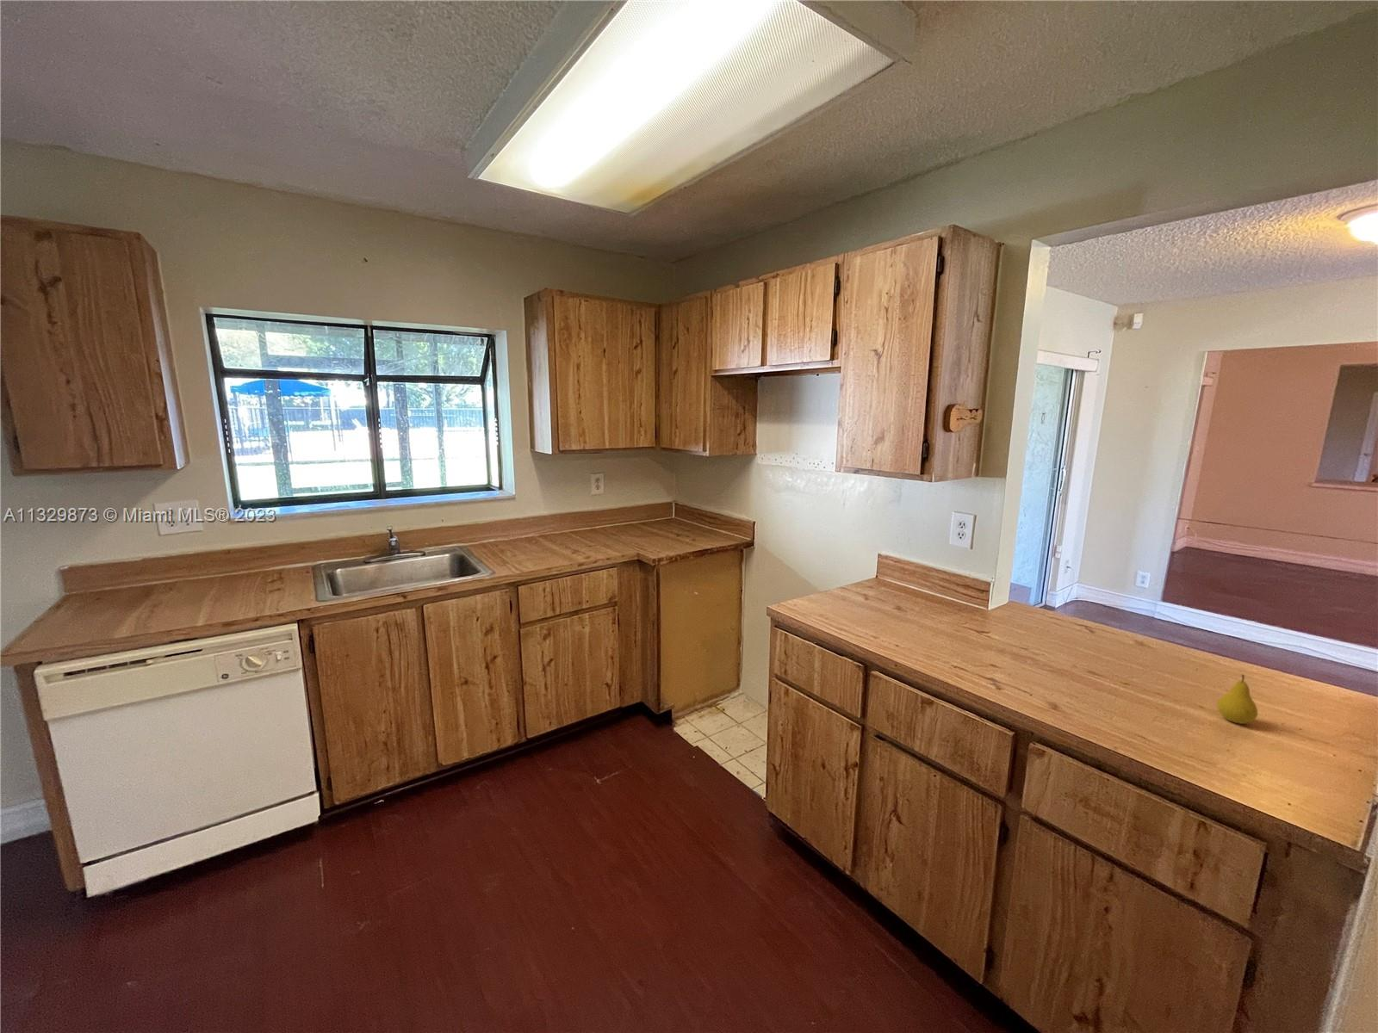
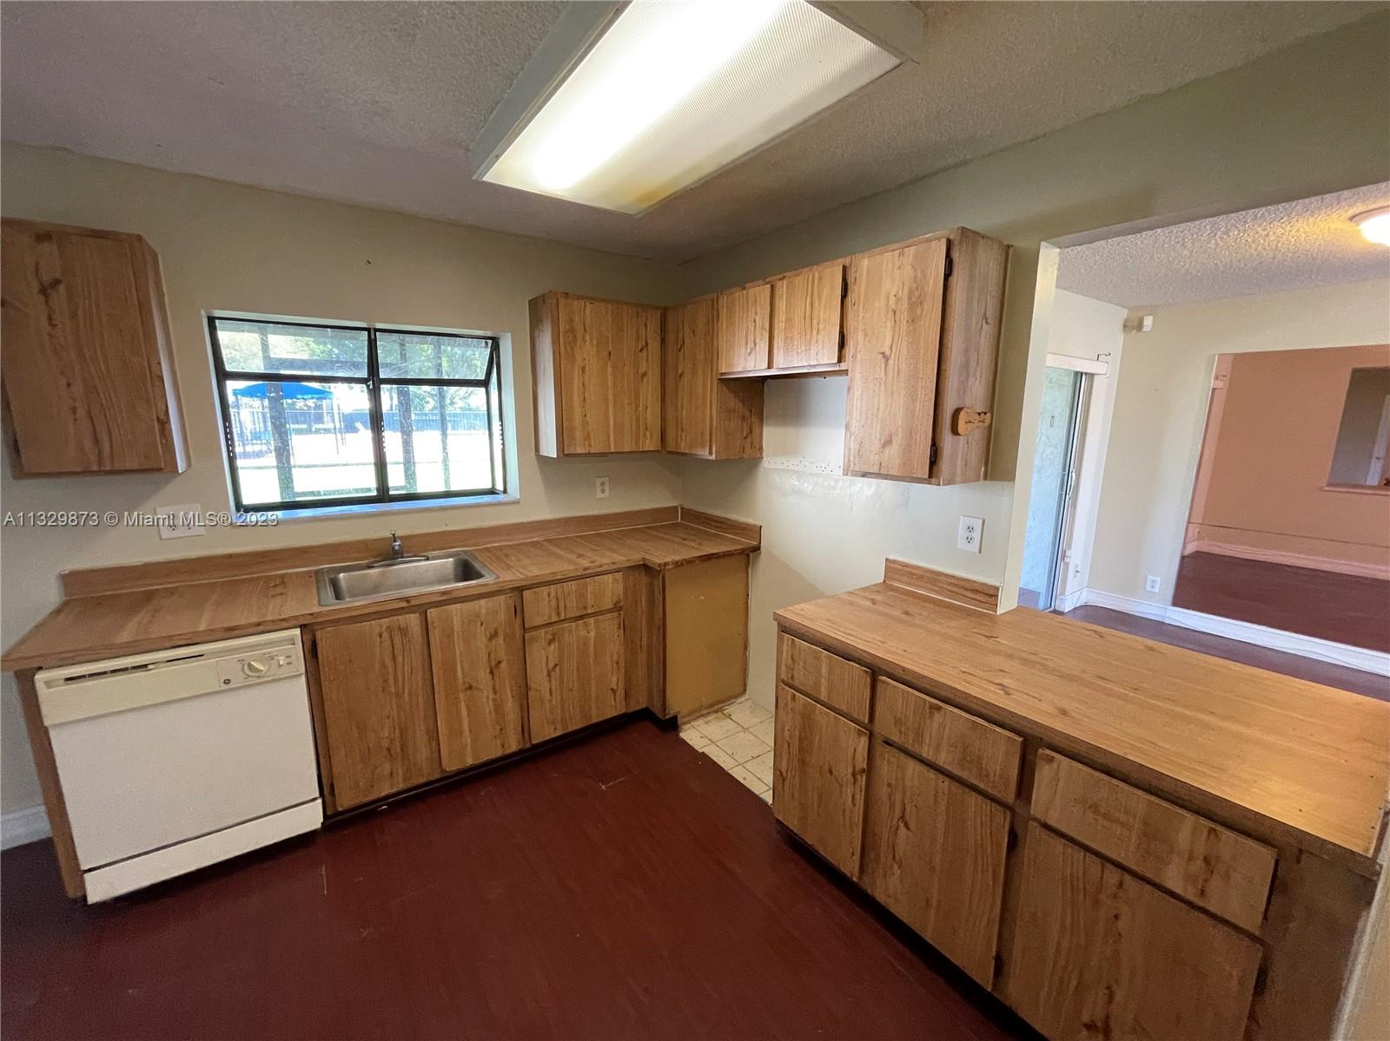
- fruit [1216,674,1259,725]
